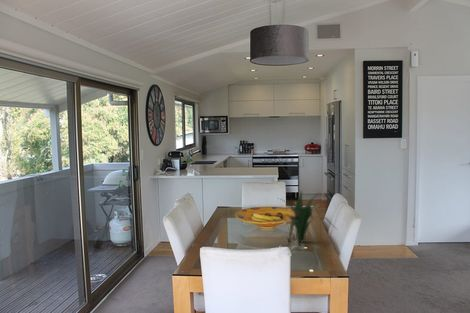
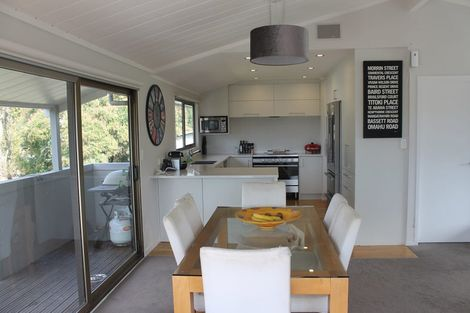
- plant [276,189,338,248]
